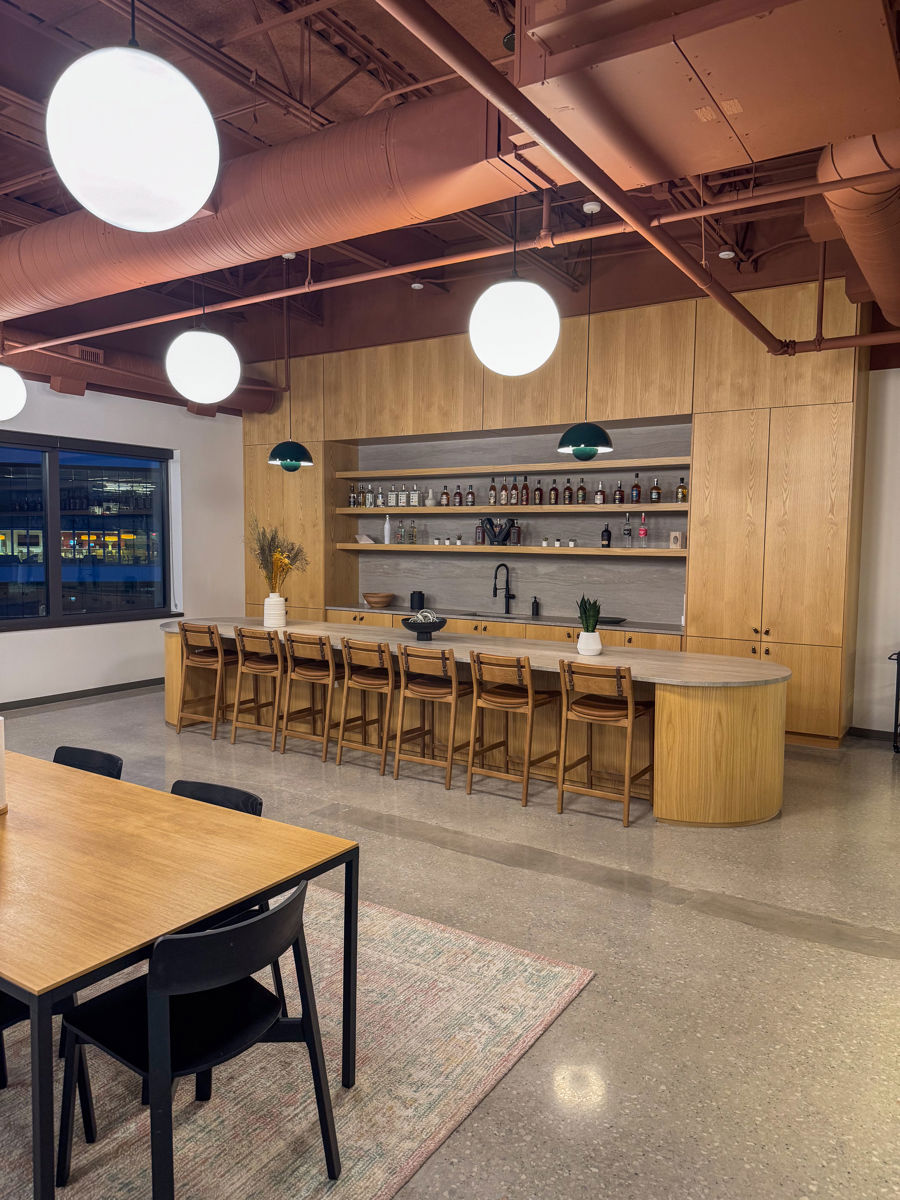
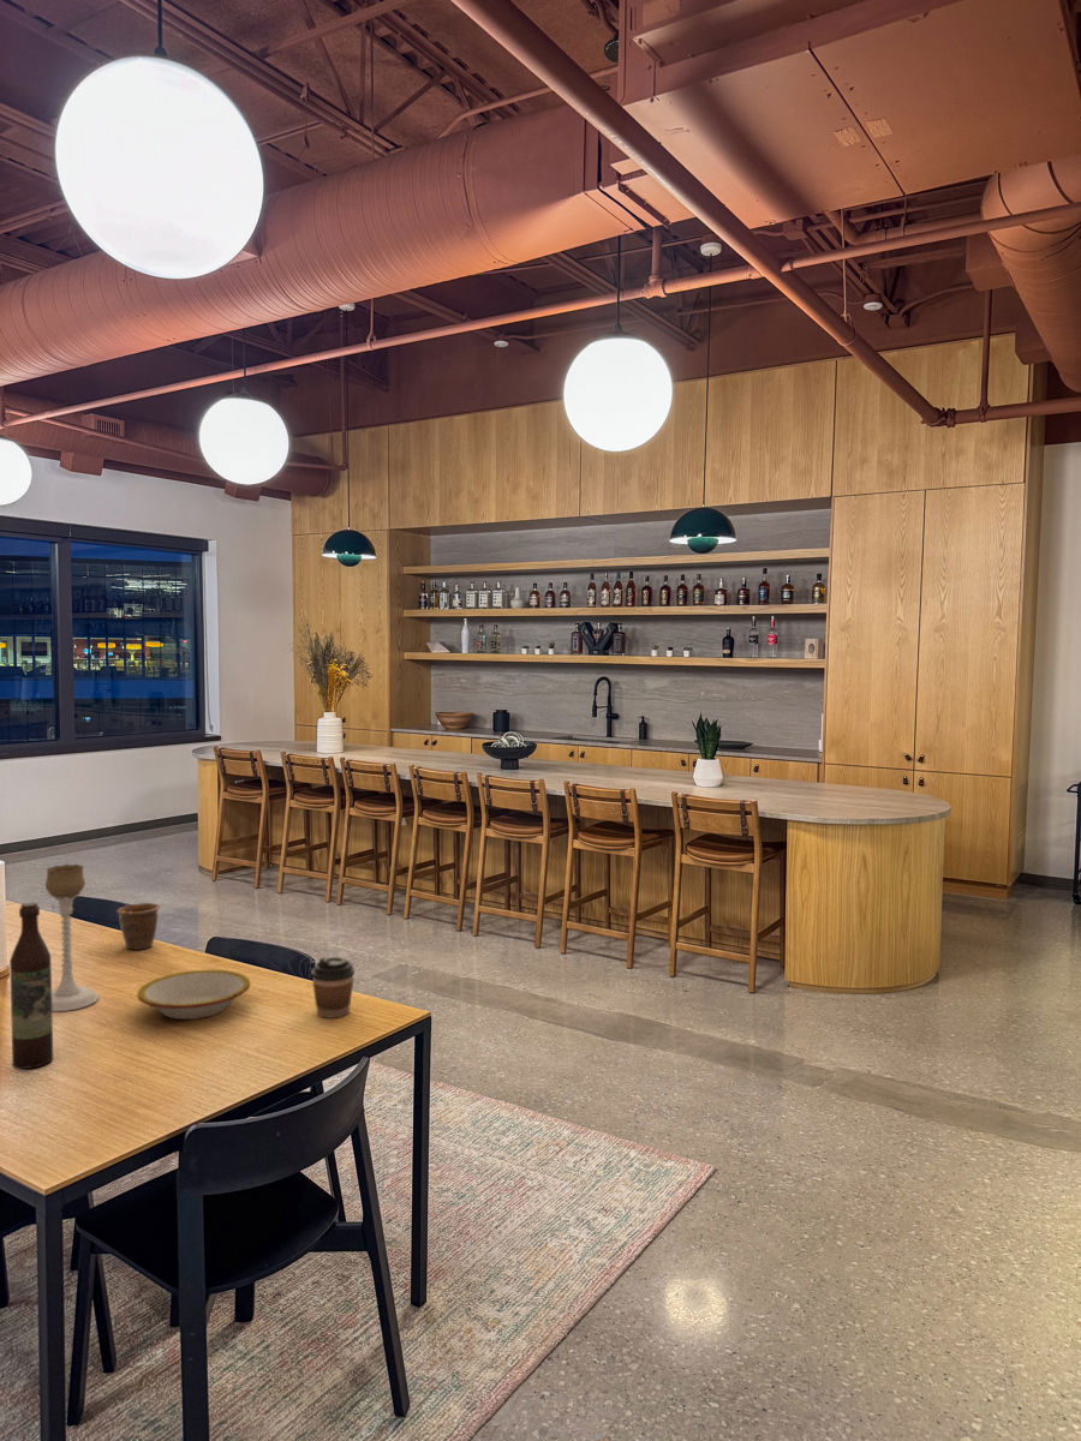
+ candle holder [44,863,100,1012]
+ coffee cup [310,956,356,1020]
+ bowl [136,969,251,1021]
+ wine bottle [8,901,54,1070]
+ mug [115,902,161,951]
